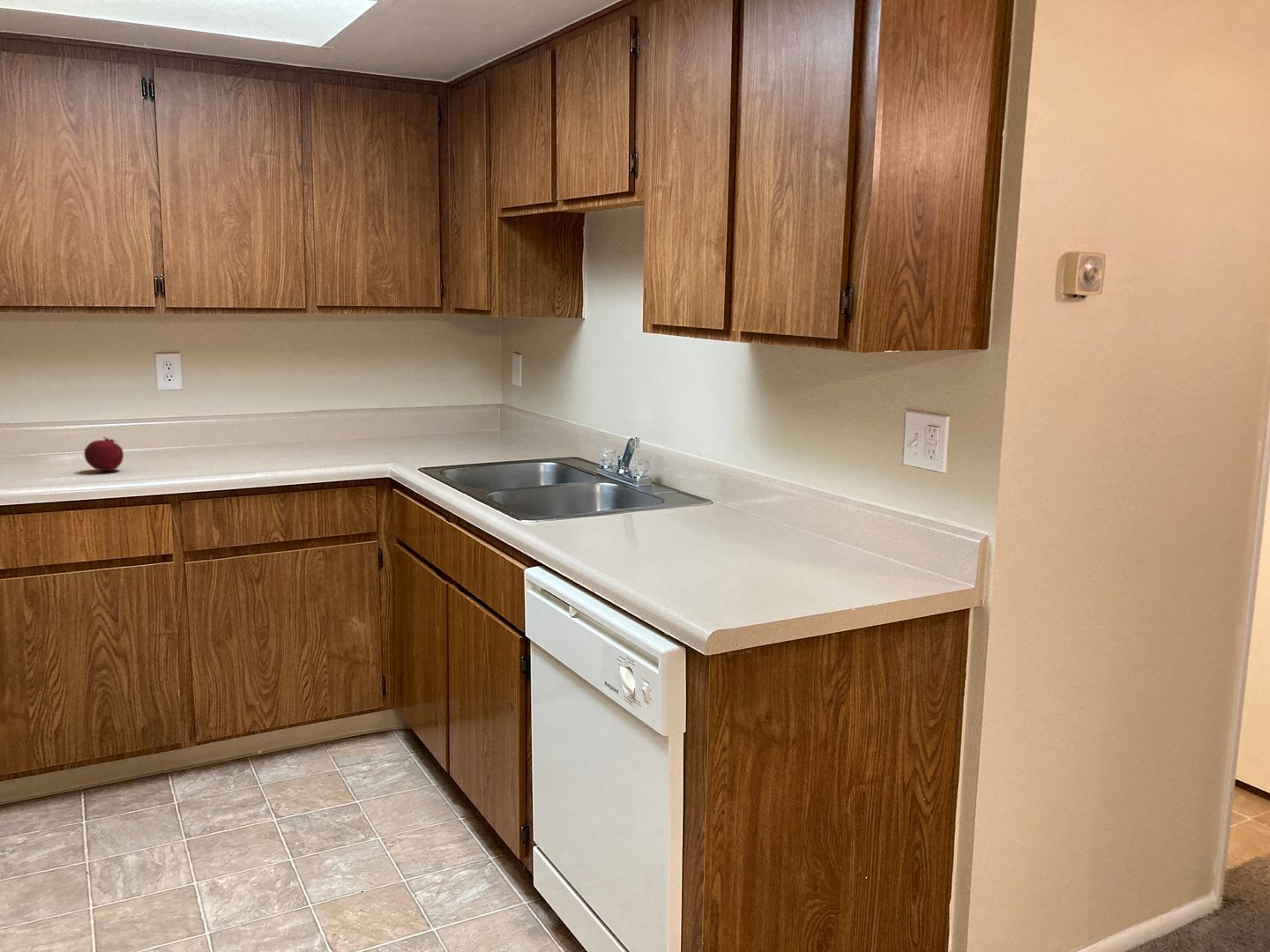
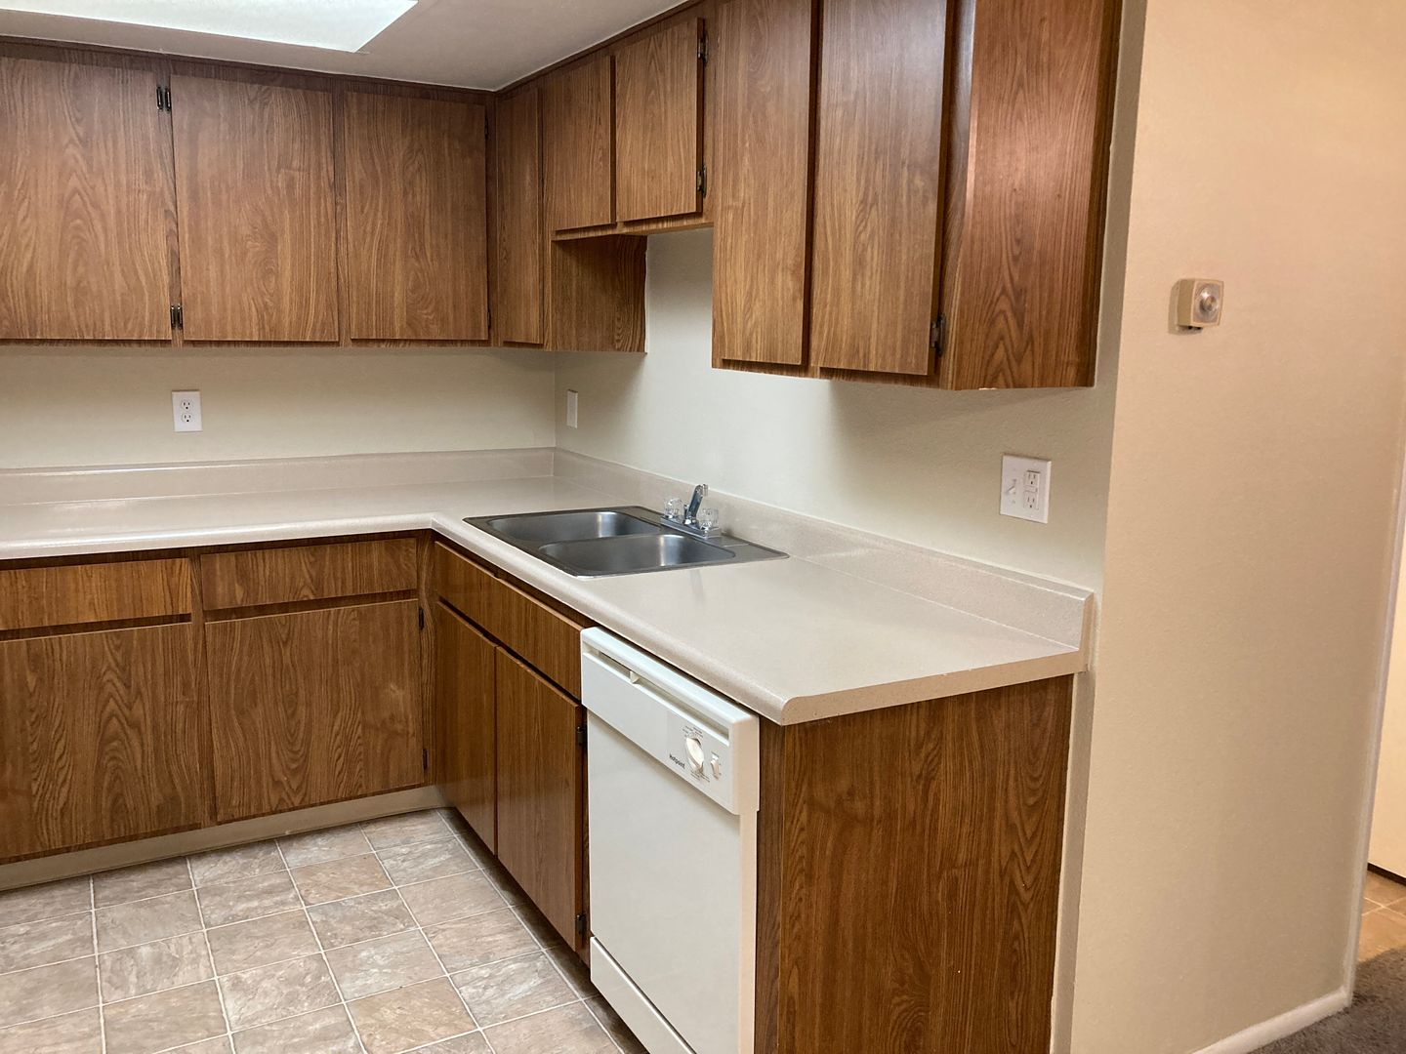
- fruit [83,435,124,472]
